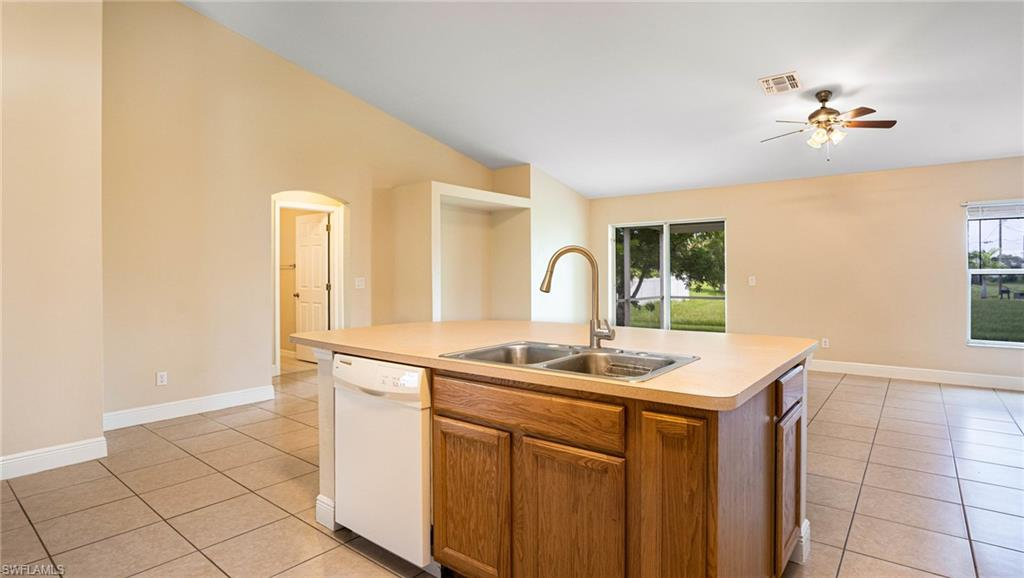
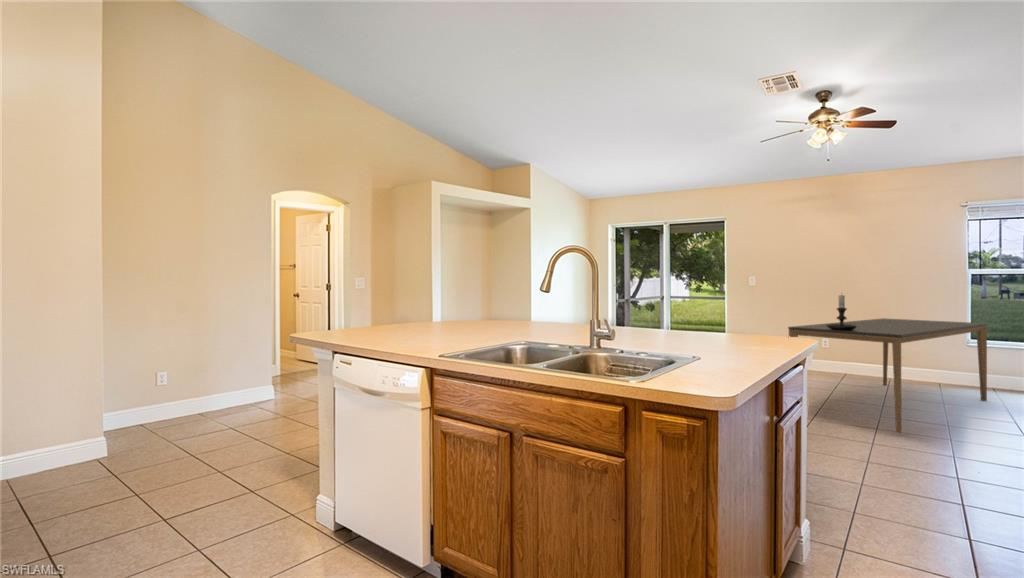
+ dining table [787,317,988,435]
+ candle holder [826,292,857,330]
